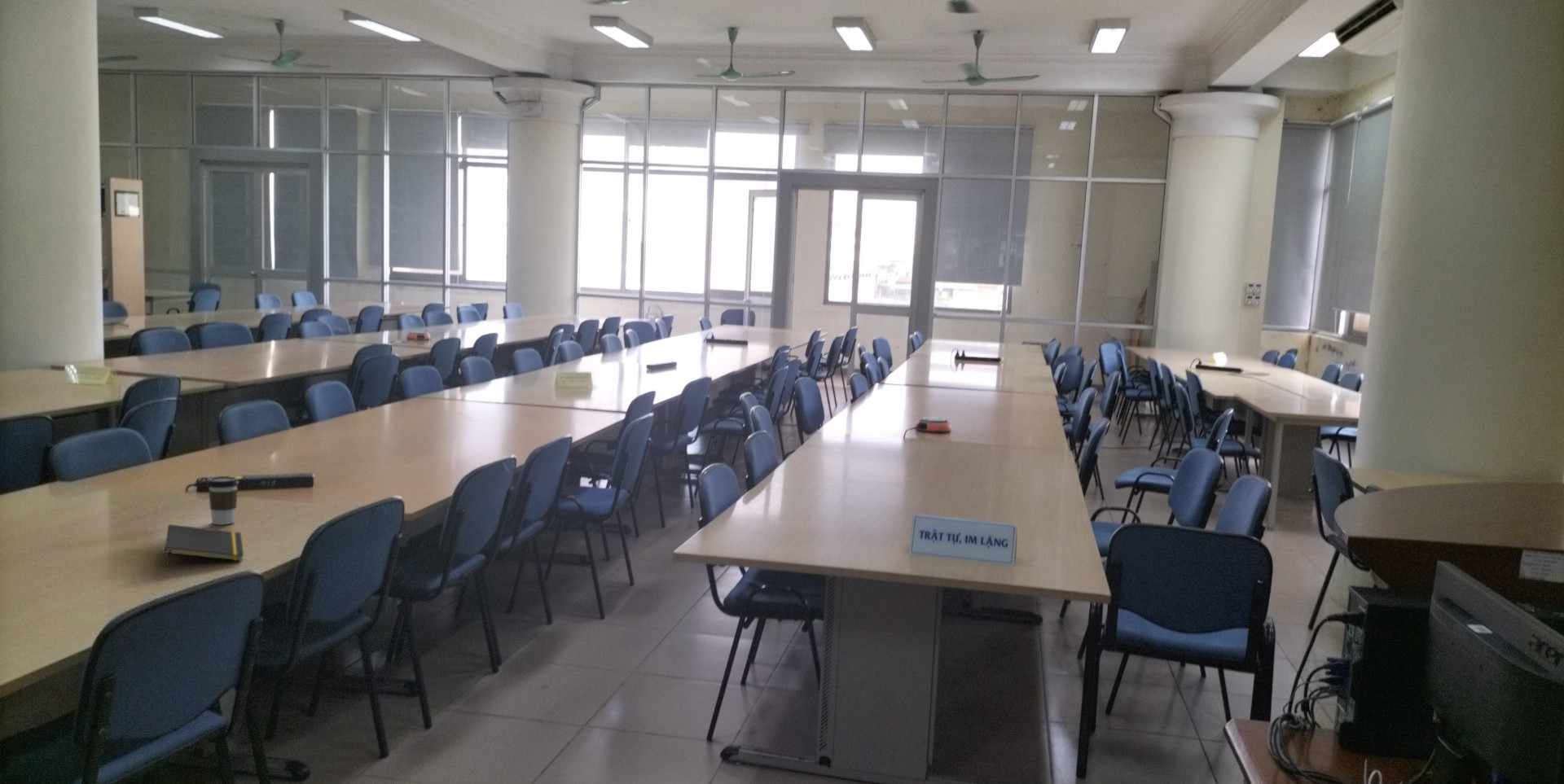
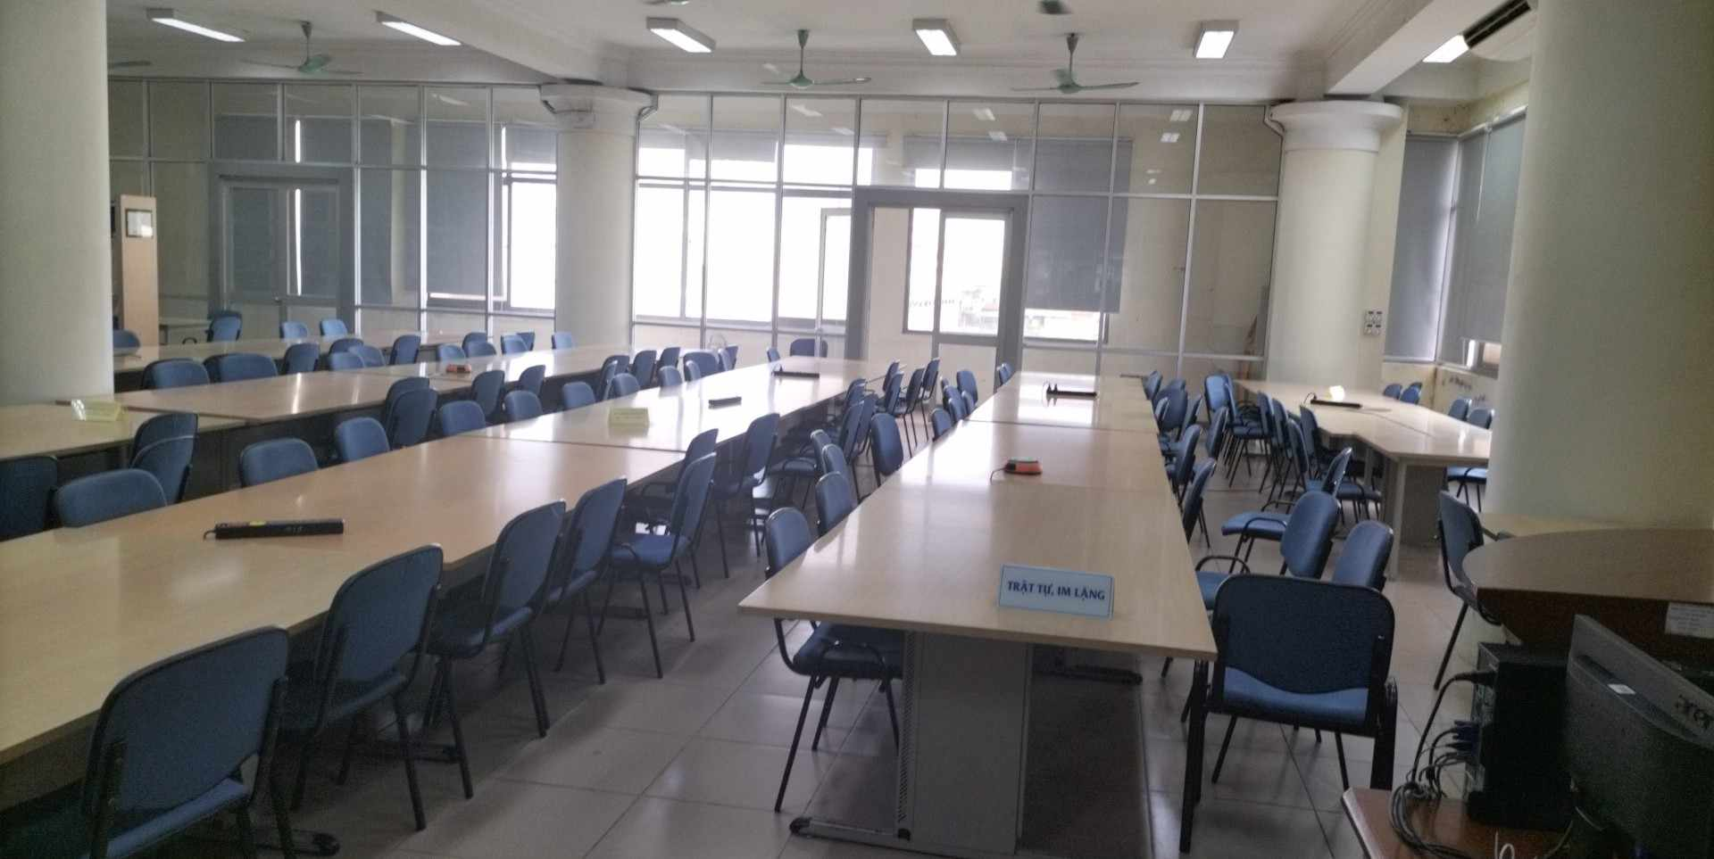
- coffee cup [207,475,239,526]
- notepad [164,523,244,568]
